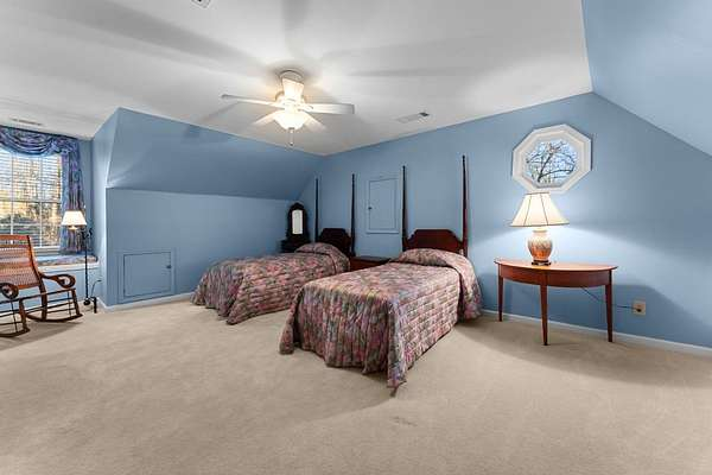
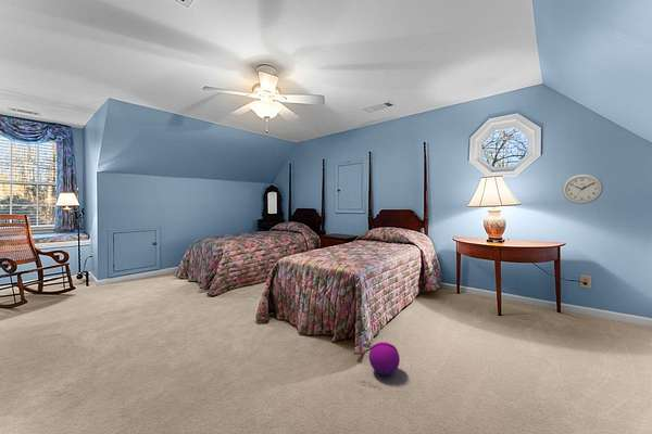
+ wall clock [562,174,604,205]
+ ball [368,341,401,376]
